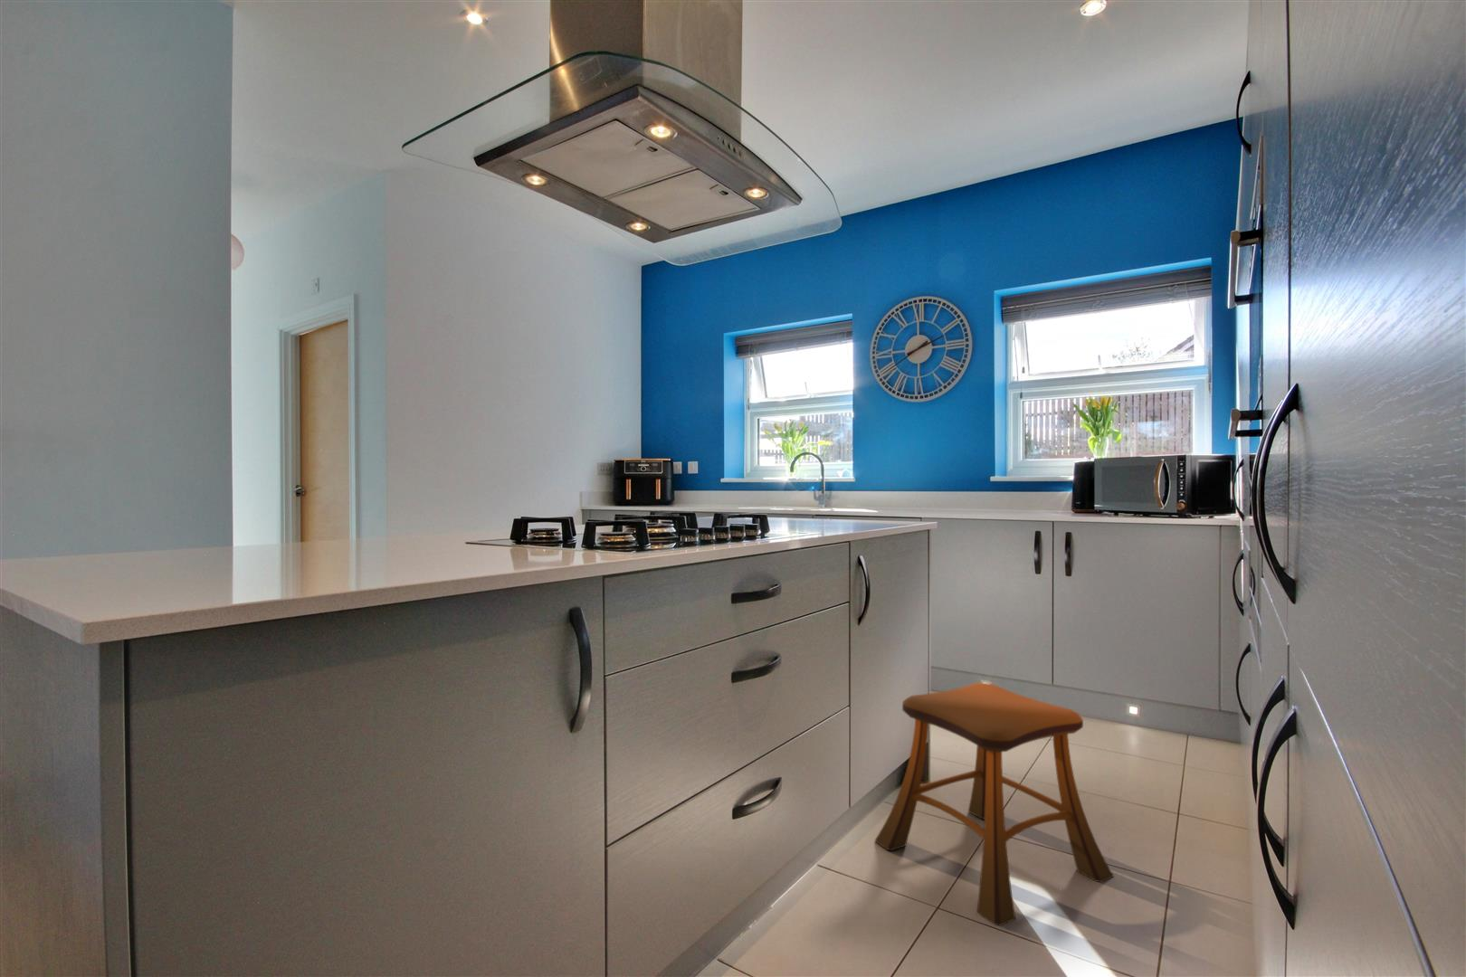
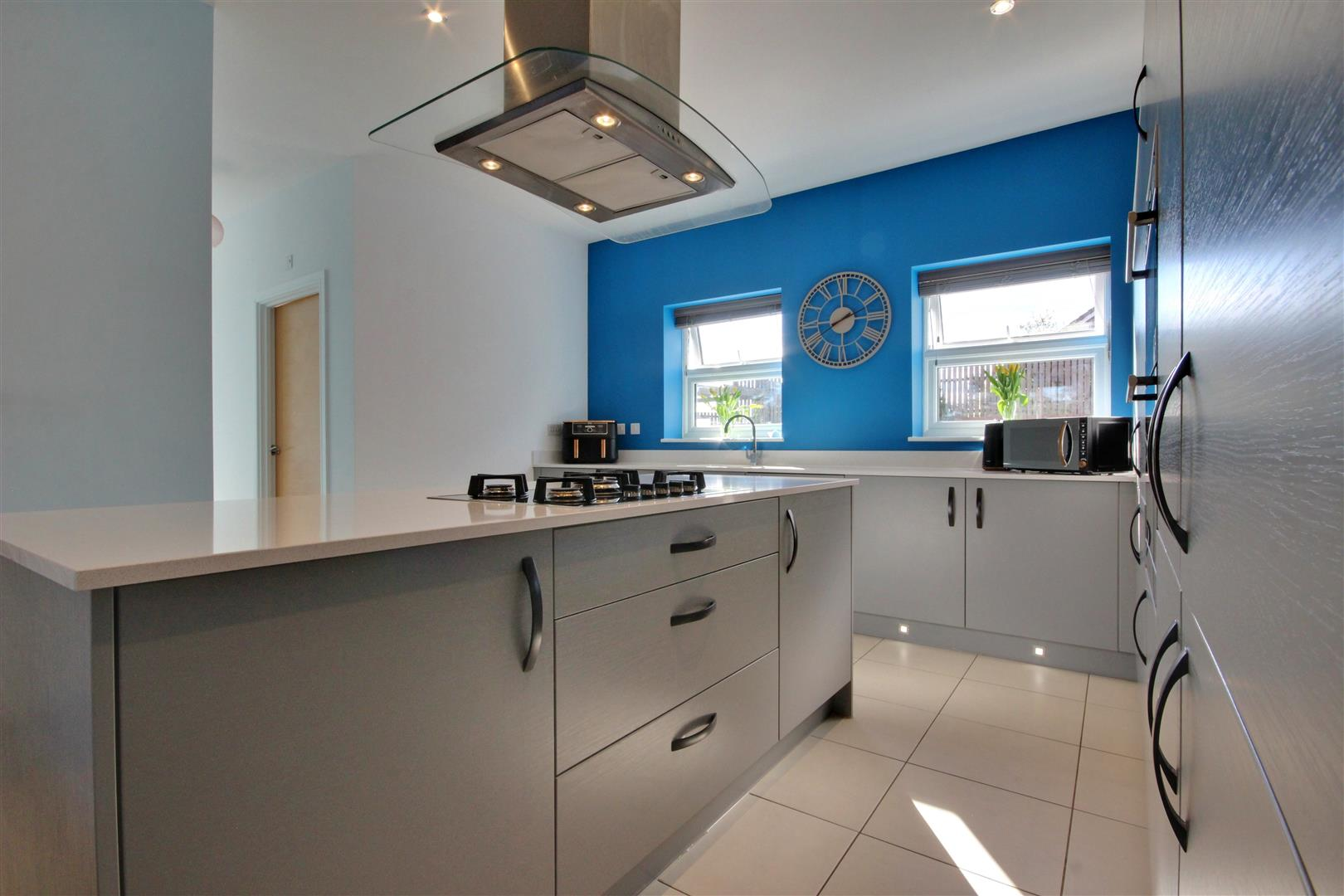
- stool [874,683,1114,927]
